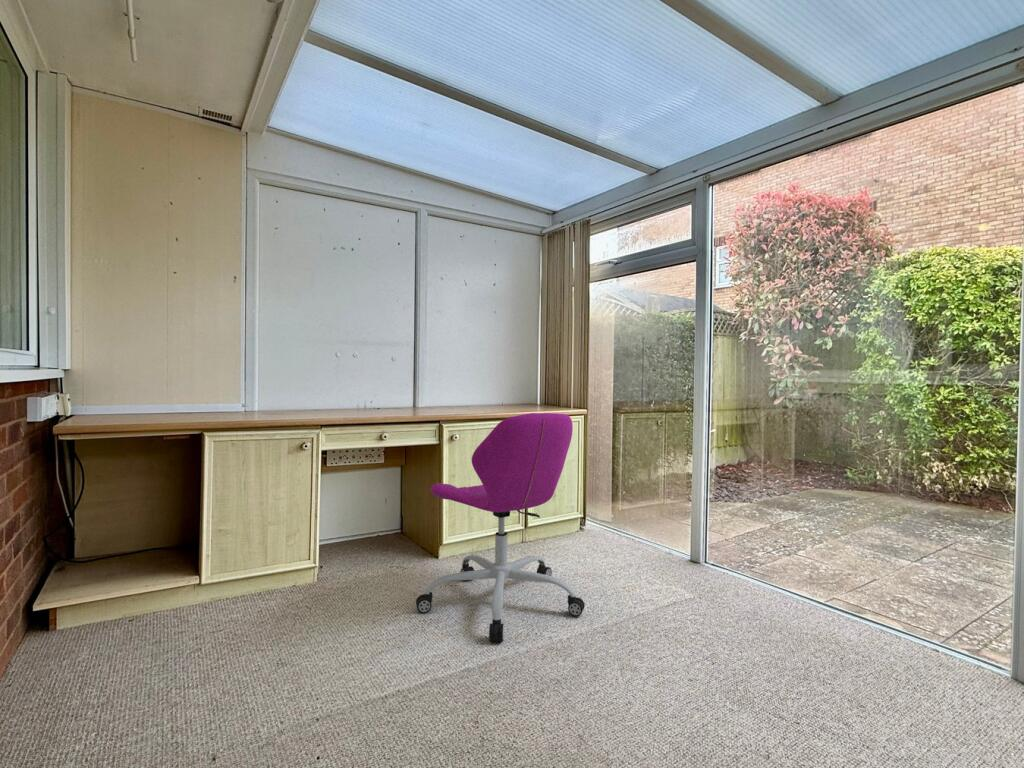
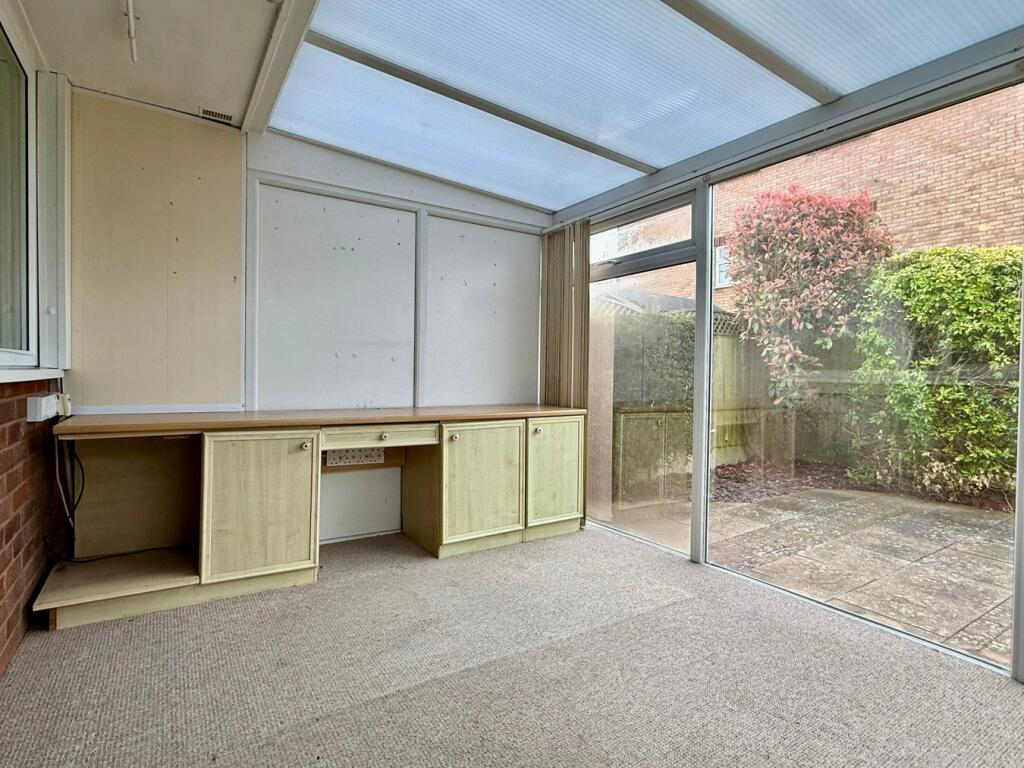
- office chair [415,412,586,642]
